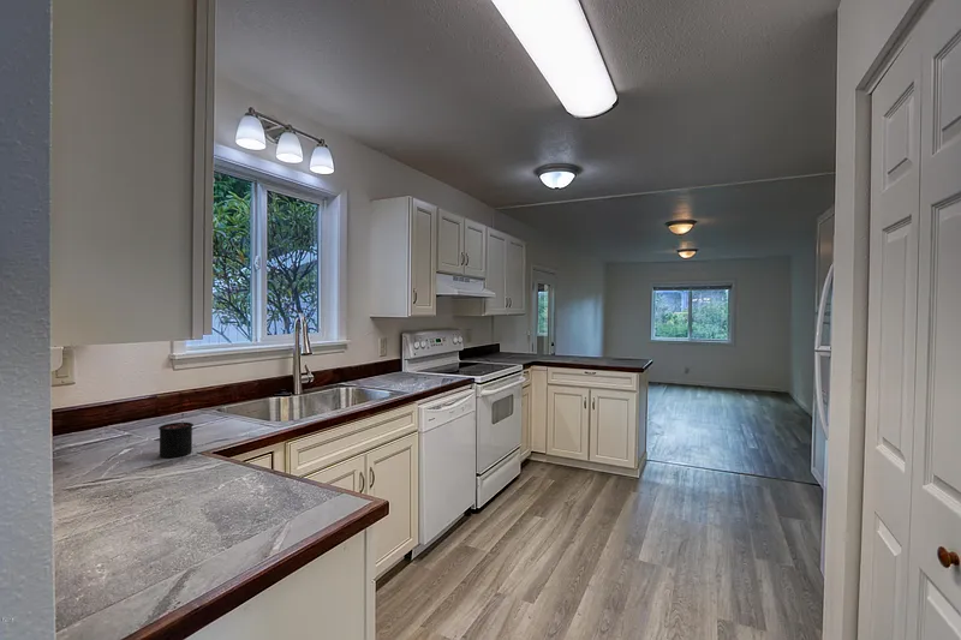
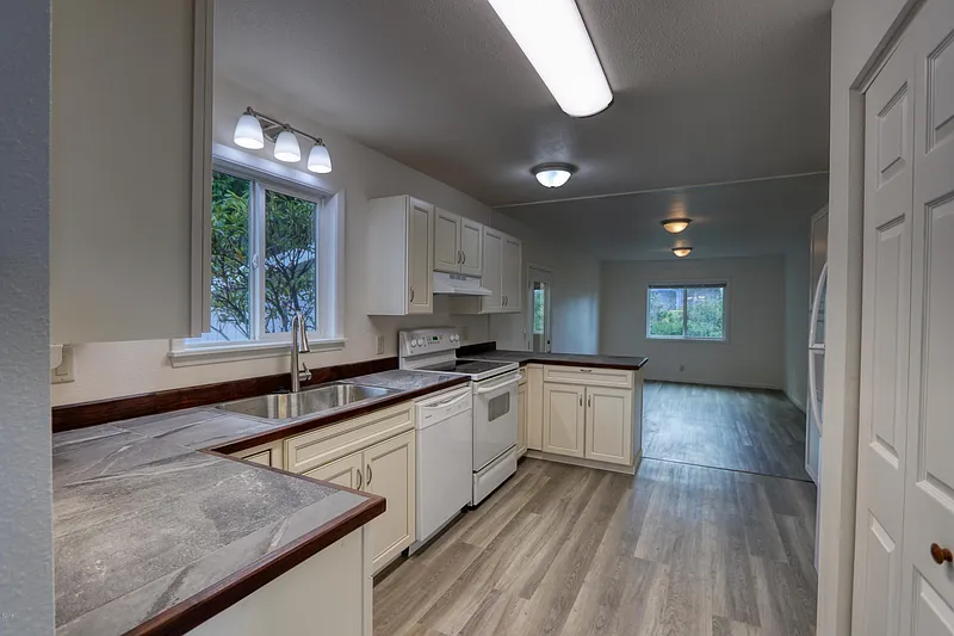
- candle [157,412,195,459]
